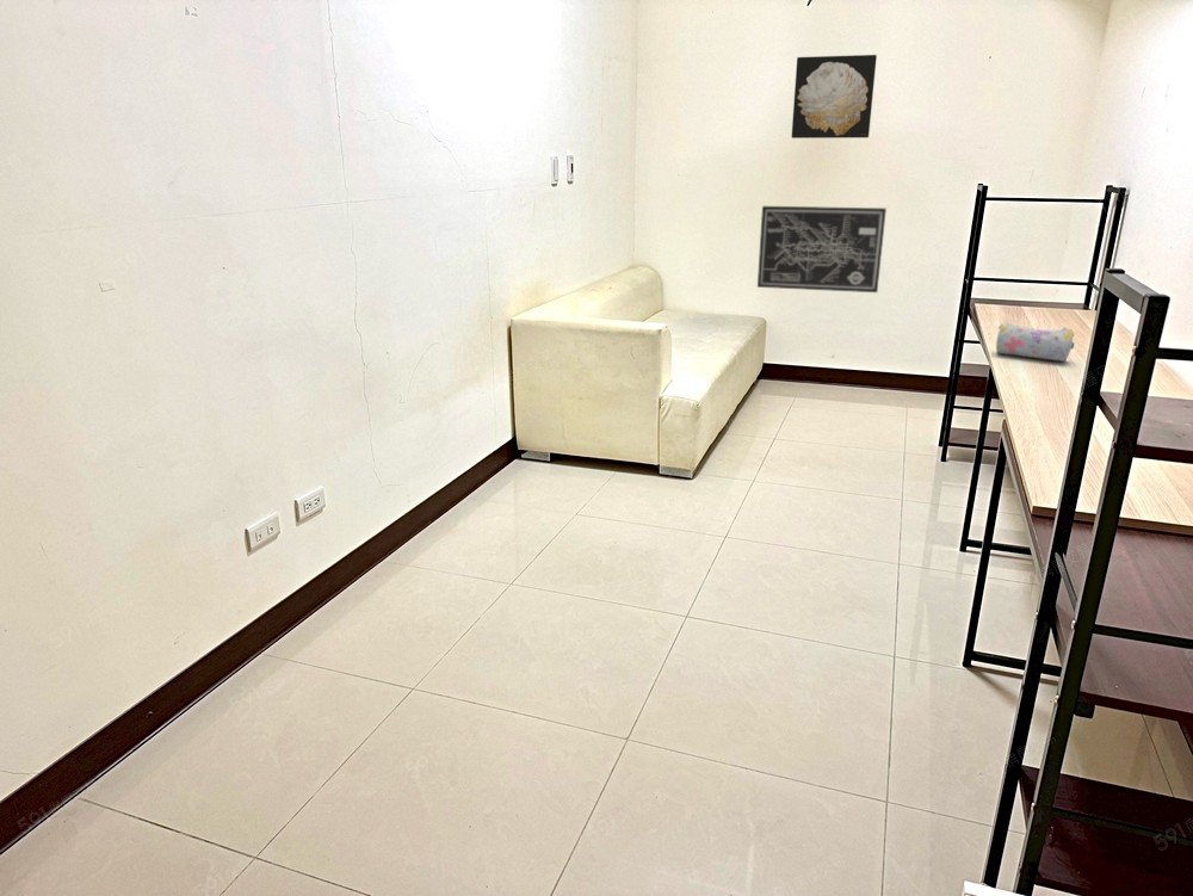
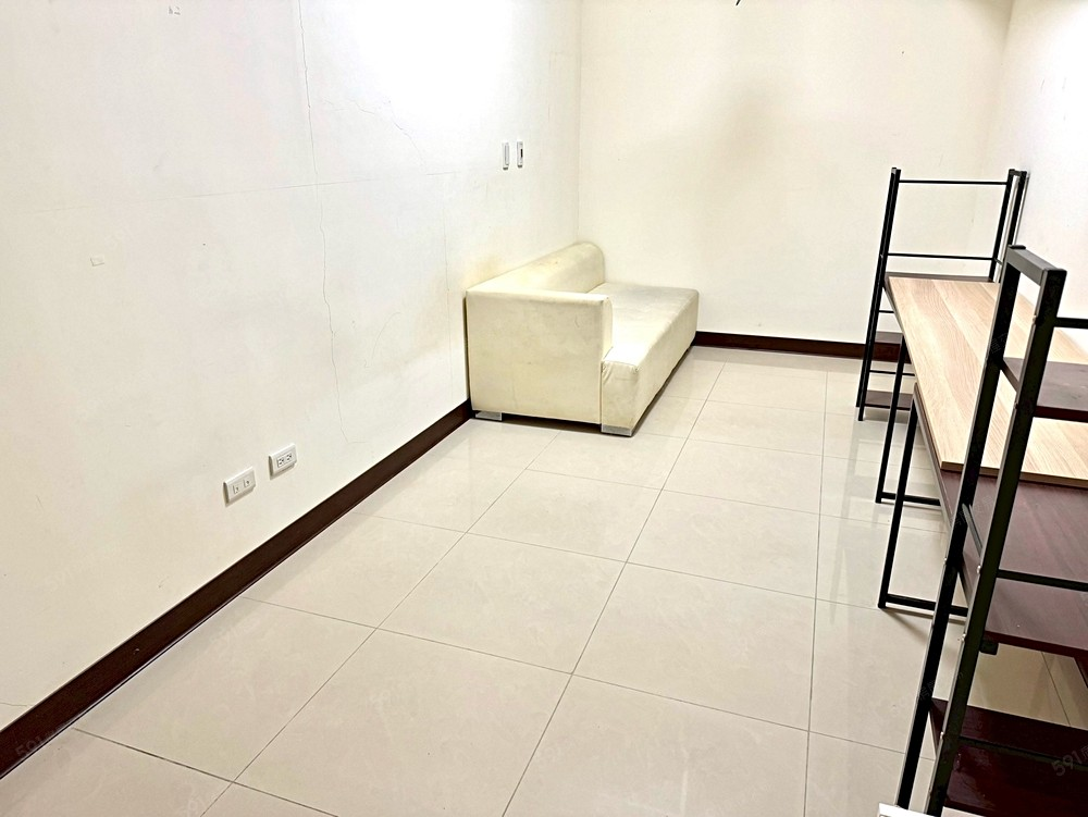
- pencil case [995,322,1076,363]
- wall art [791,54,878,140]
- wall art [756,205,888,293]
